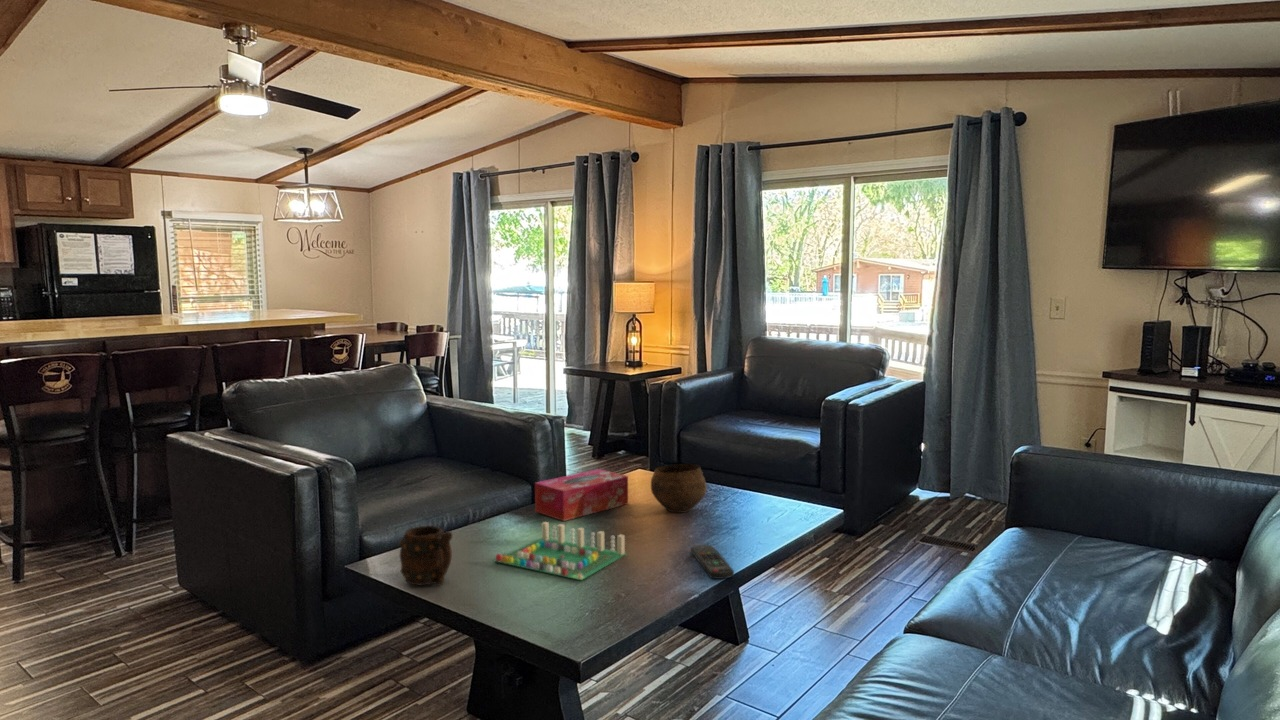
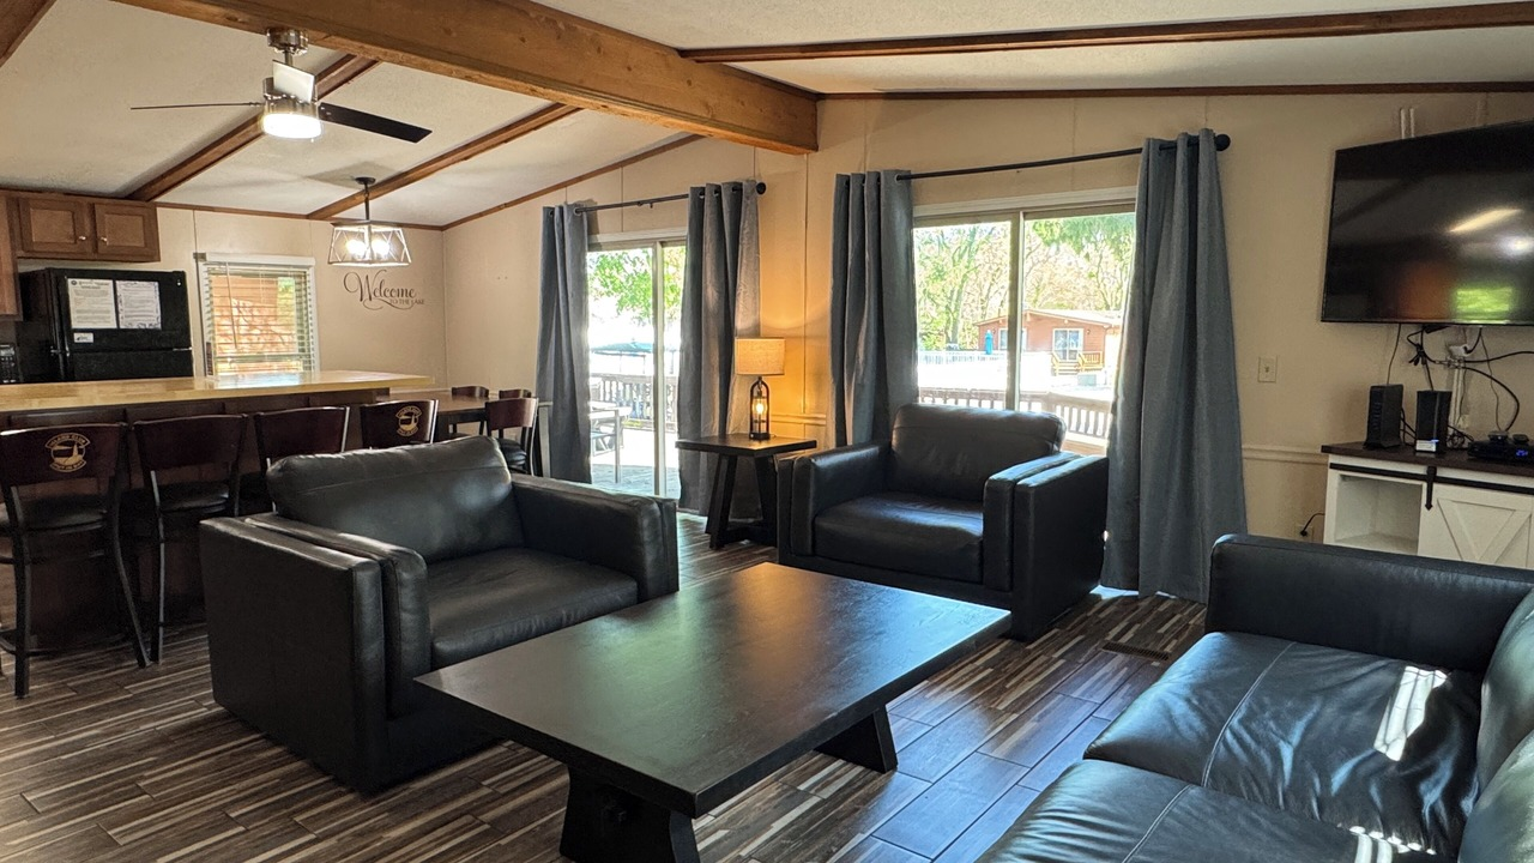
- mug [398,525,453,587]
- tissue box [534,468,629,522]
- remote control [690,544,735,580]
- board game [491,521,628,581]
- bowl [650,463,707,514]
